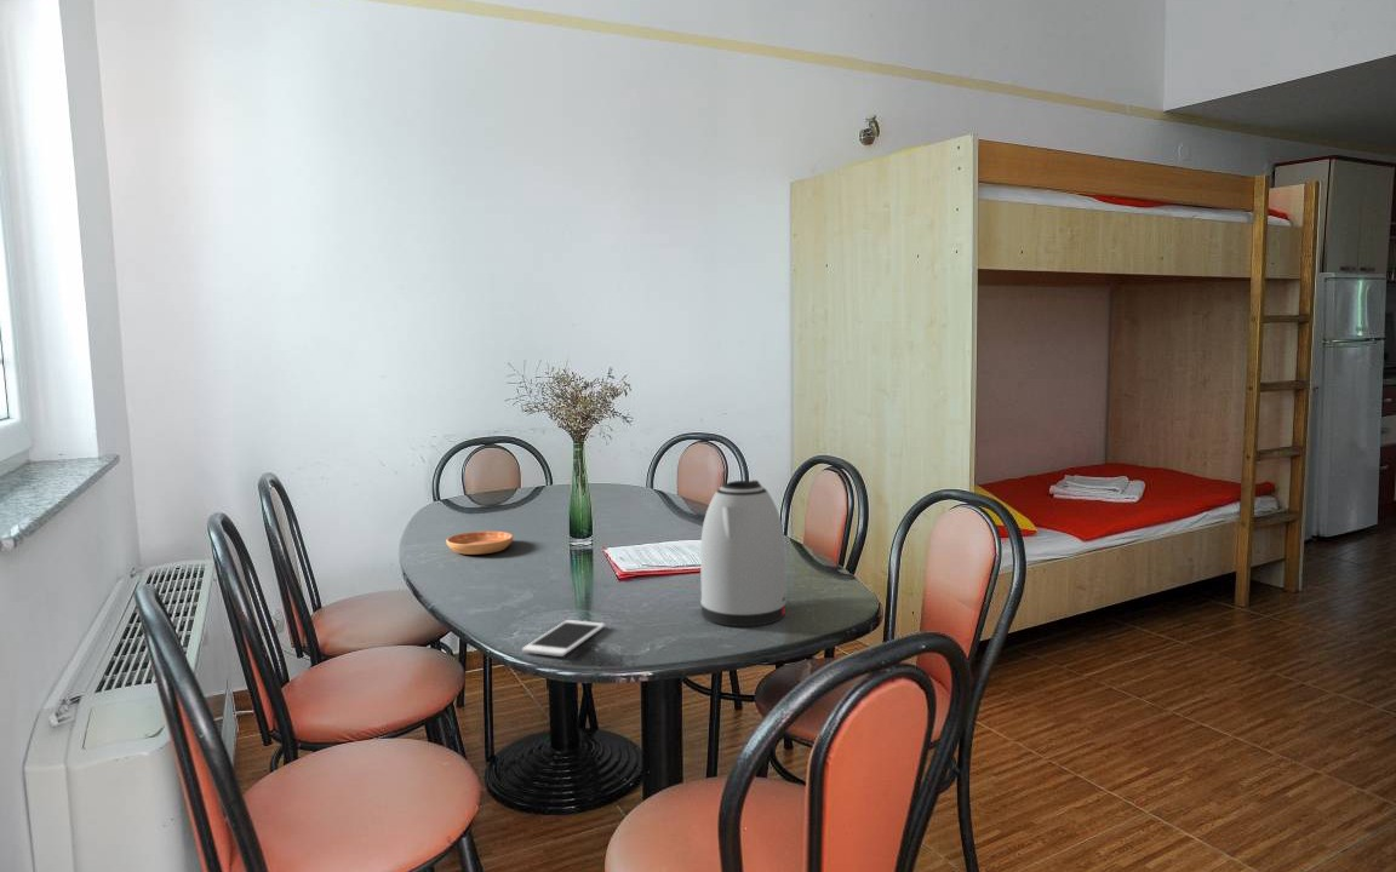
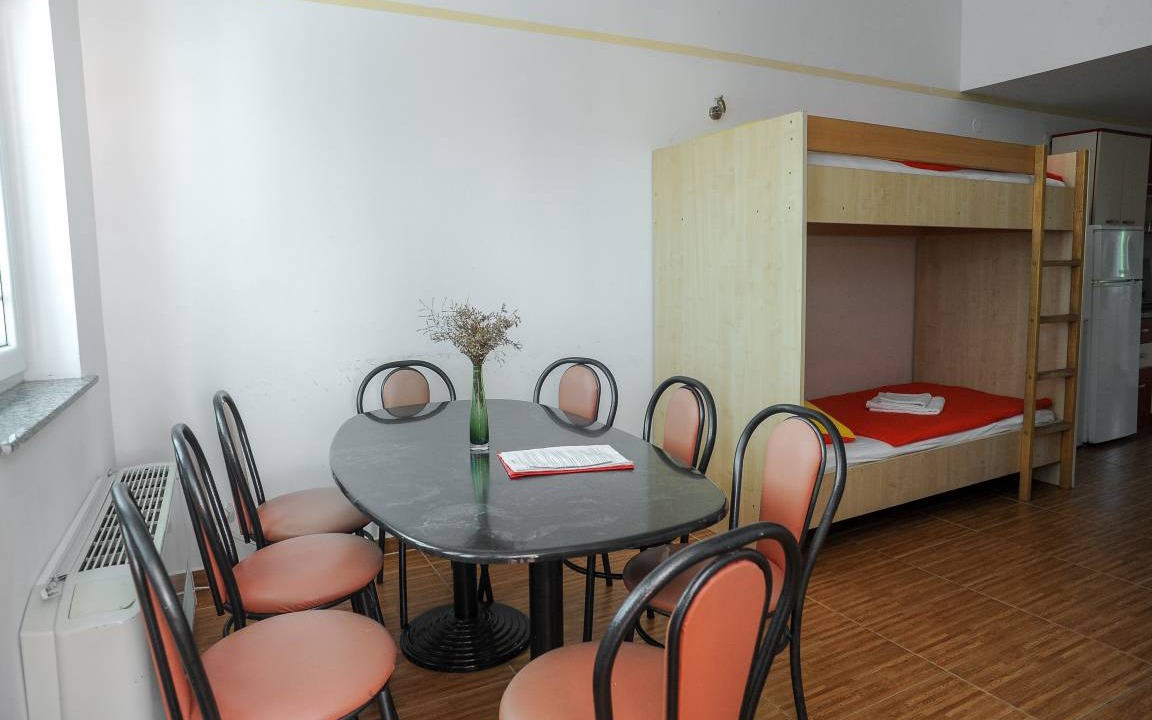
- cell phone [521,619,606,658]
- kettle [699,480,788,627]
- saucer [445,530,514,556]
